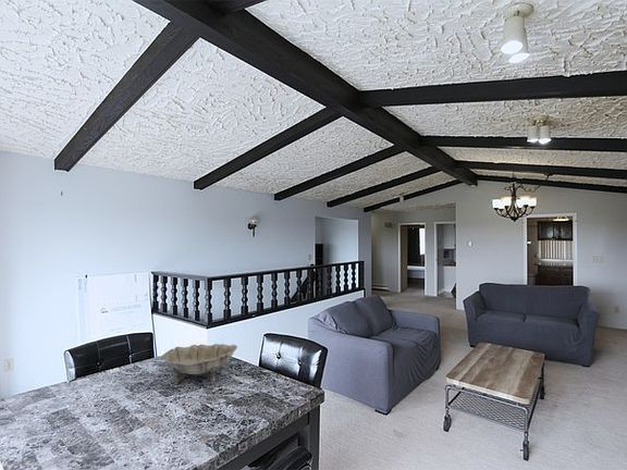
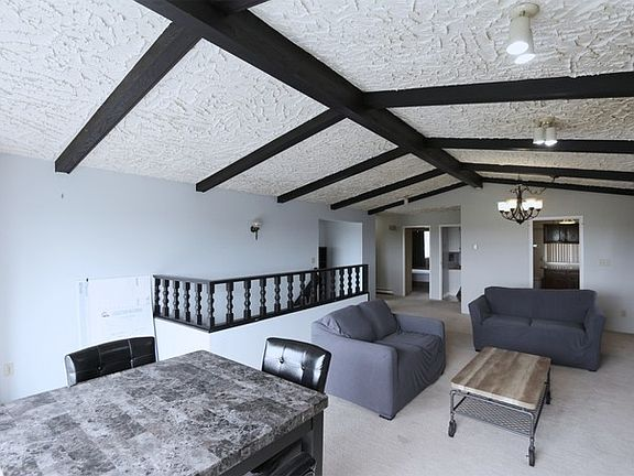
- decorative bowl [159,343,238,385]
